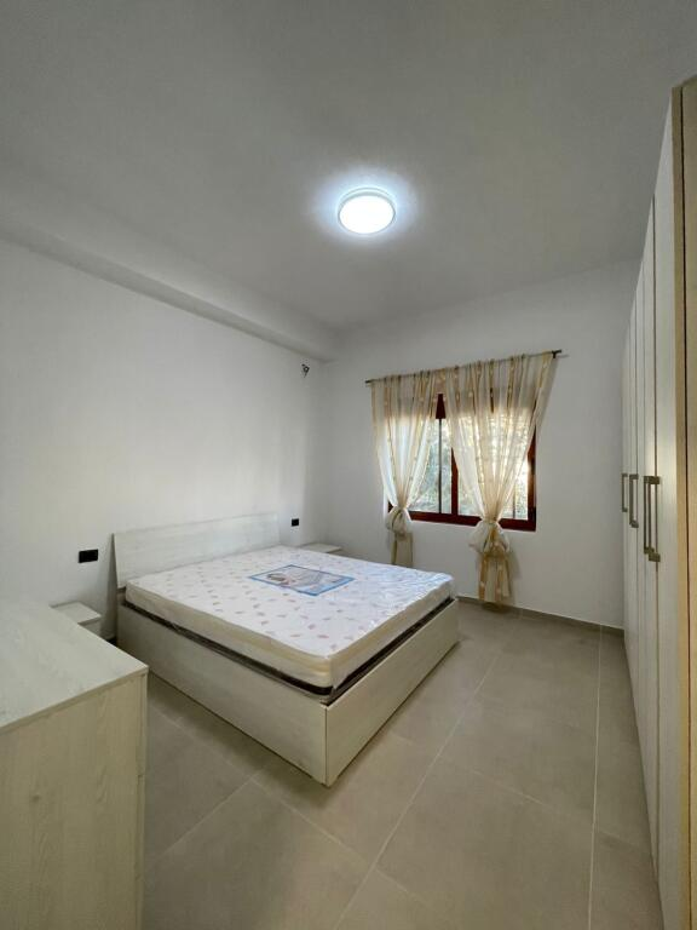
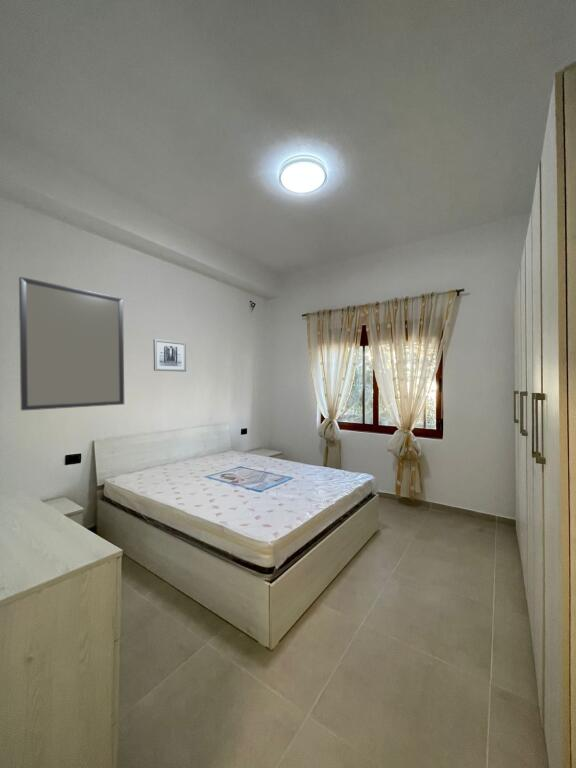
+ wall art [152,338,187,373]
+ home mirror [18,276,125,412]
